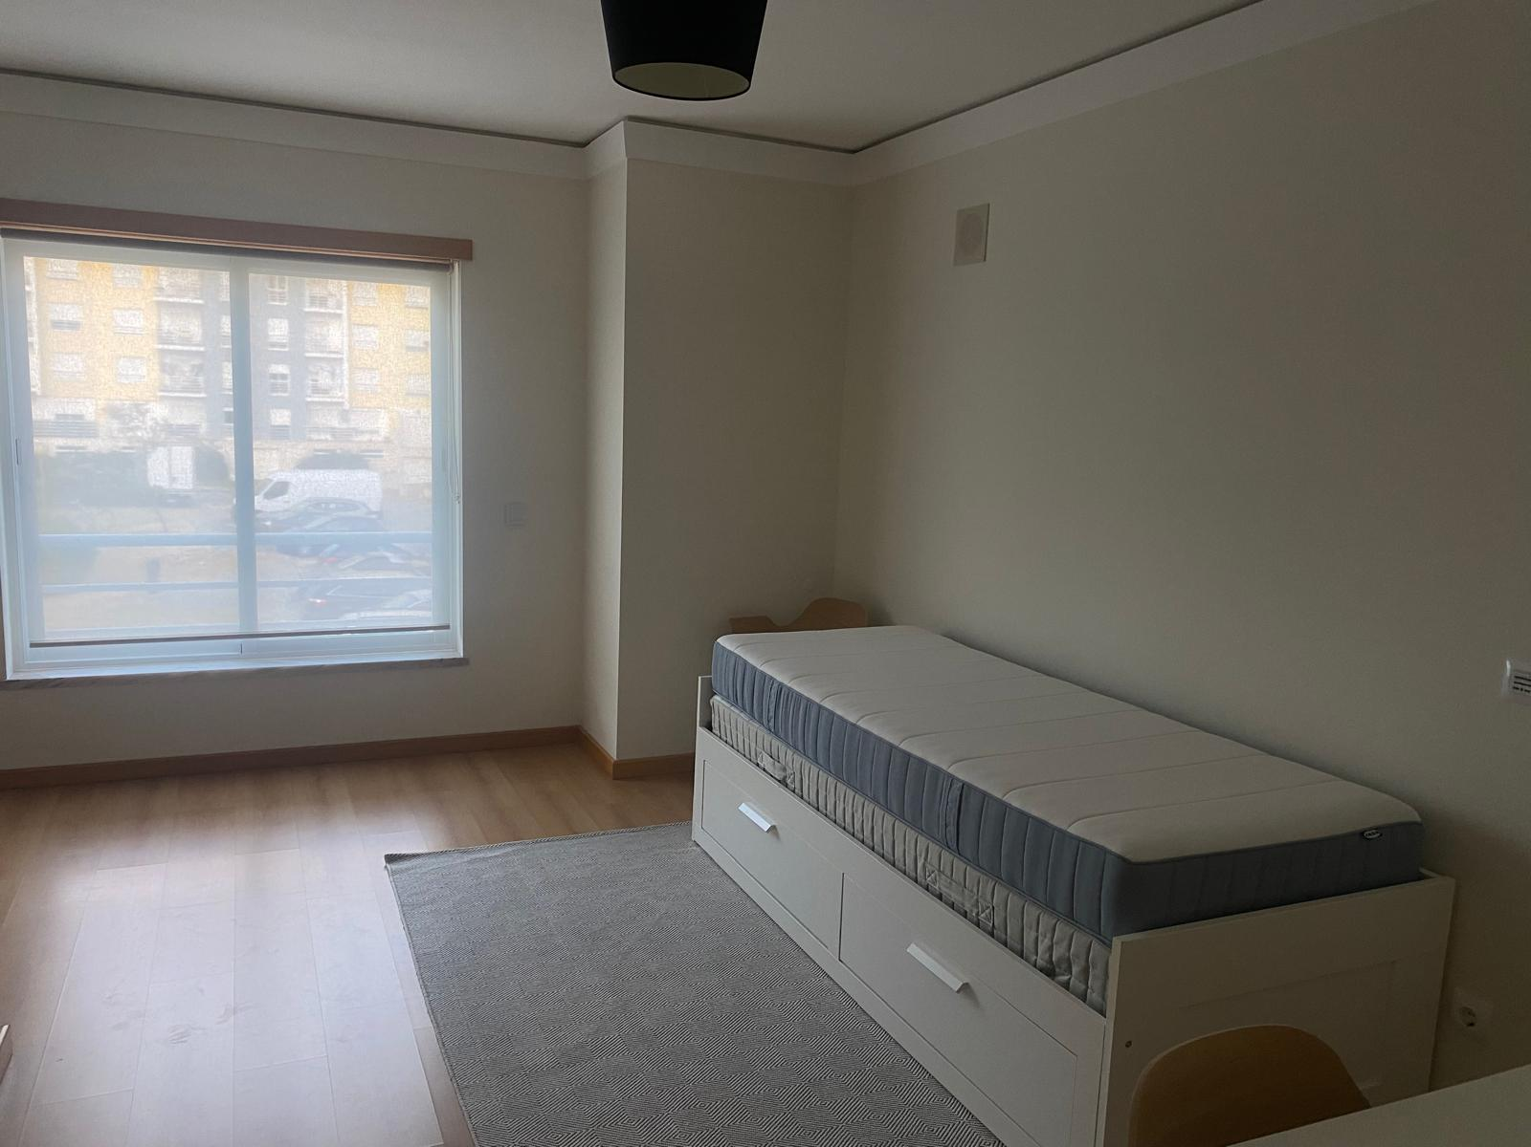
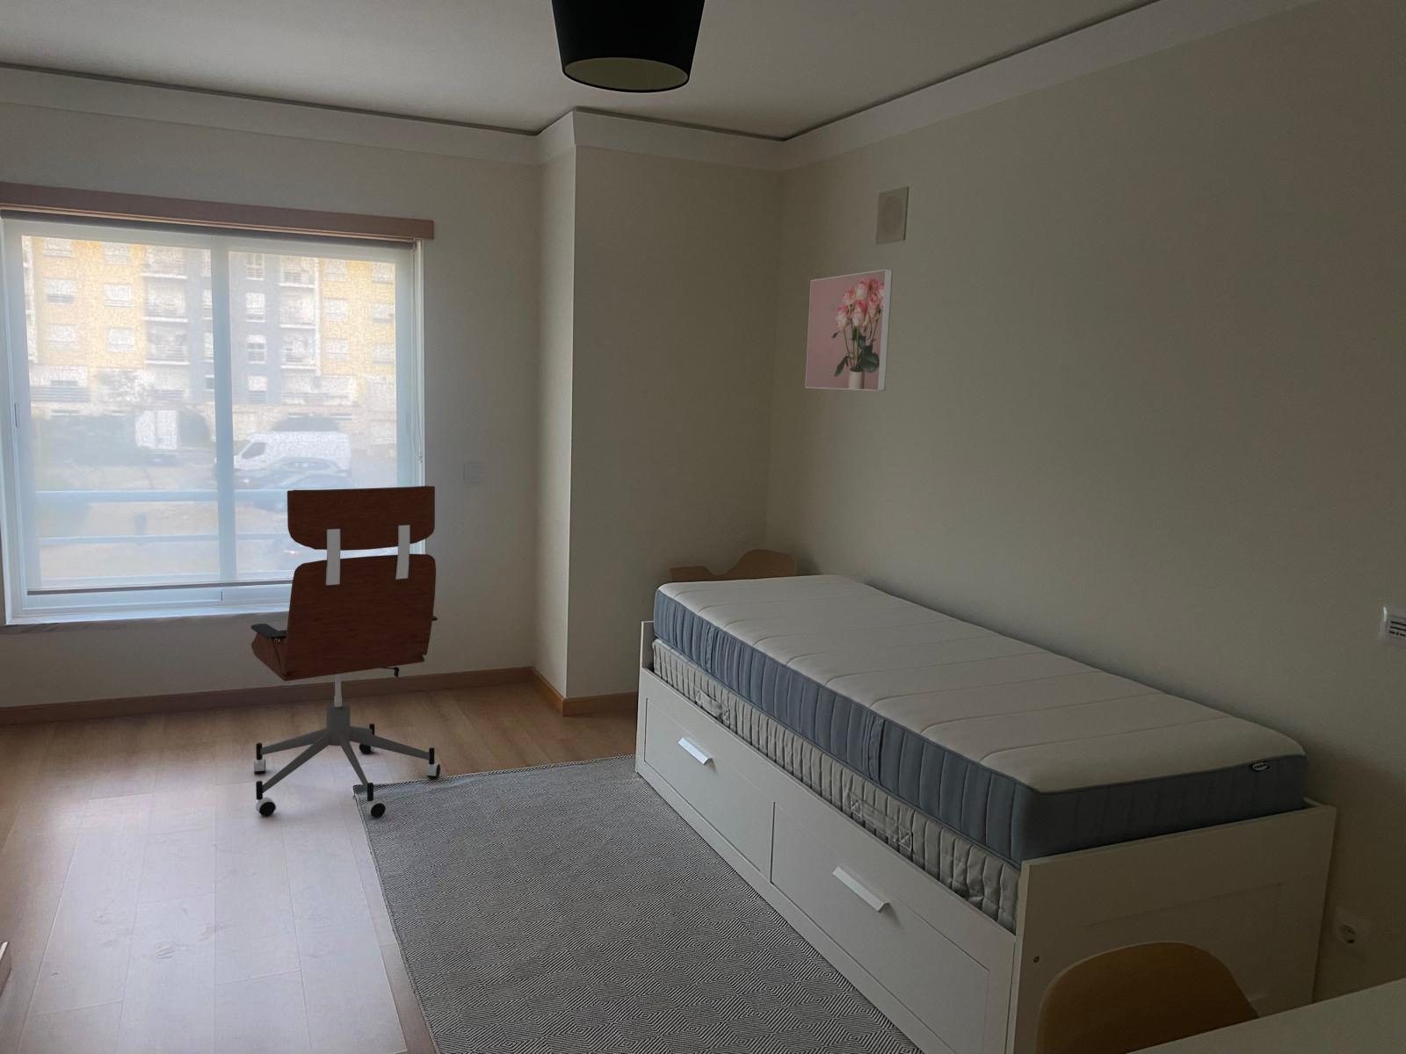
+ office chair [250,485,441,818]
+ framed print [804,269,893,392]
